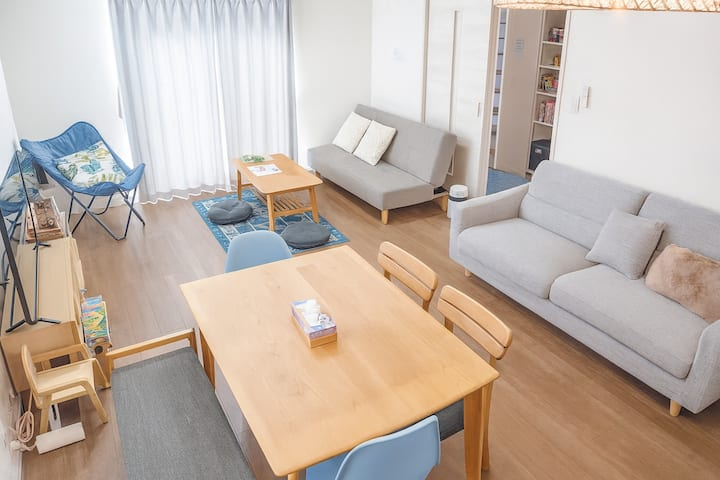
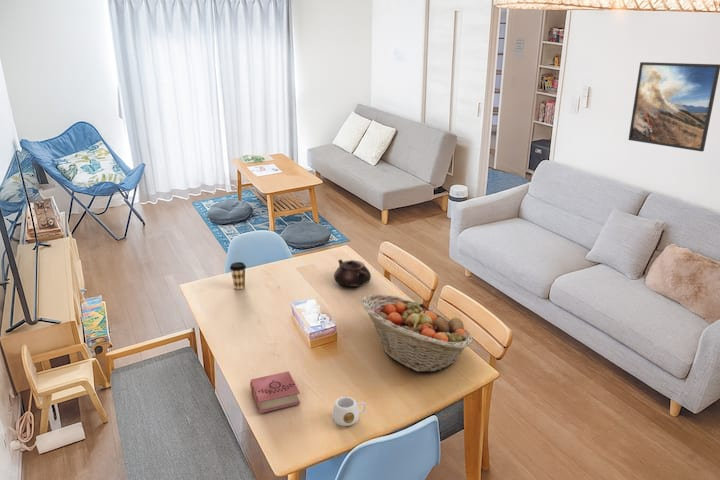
+ book [249,370,301,414]
+ coffee cup [229,261,247,290]
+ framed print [627,61,720,153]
+ teapot [333,258,372,288]
+ mug [331,396,367,427]
+ fruit basket [361,293,474,373]
